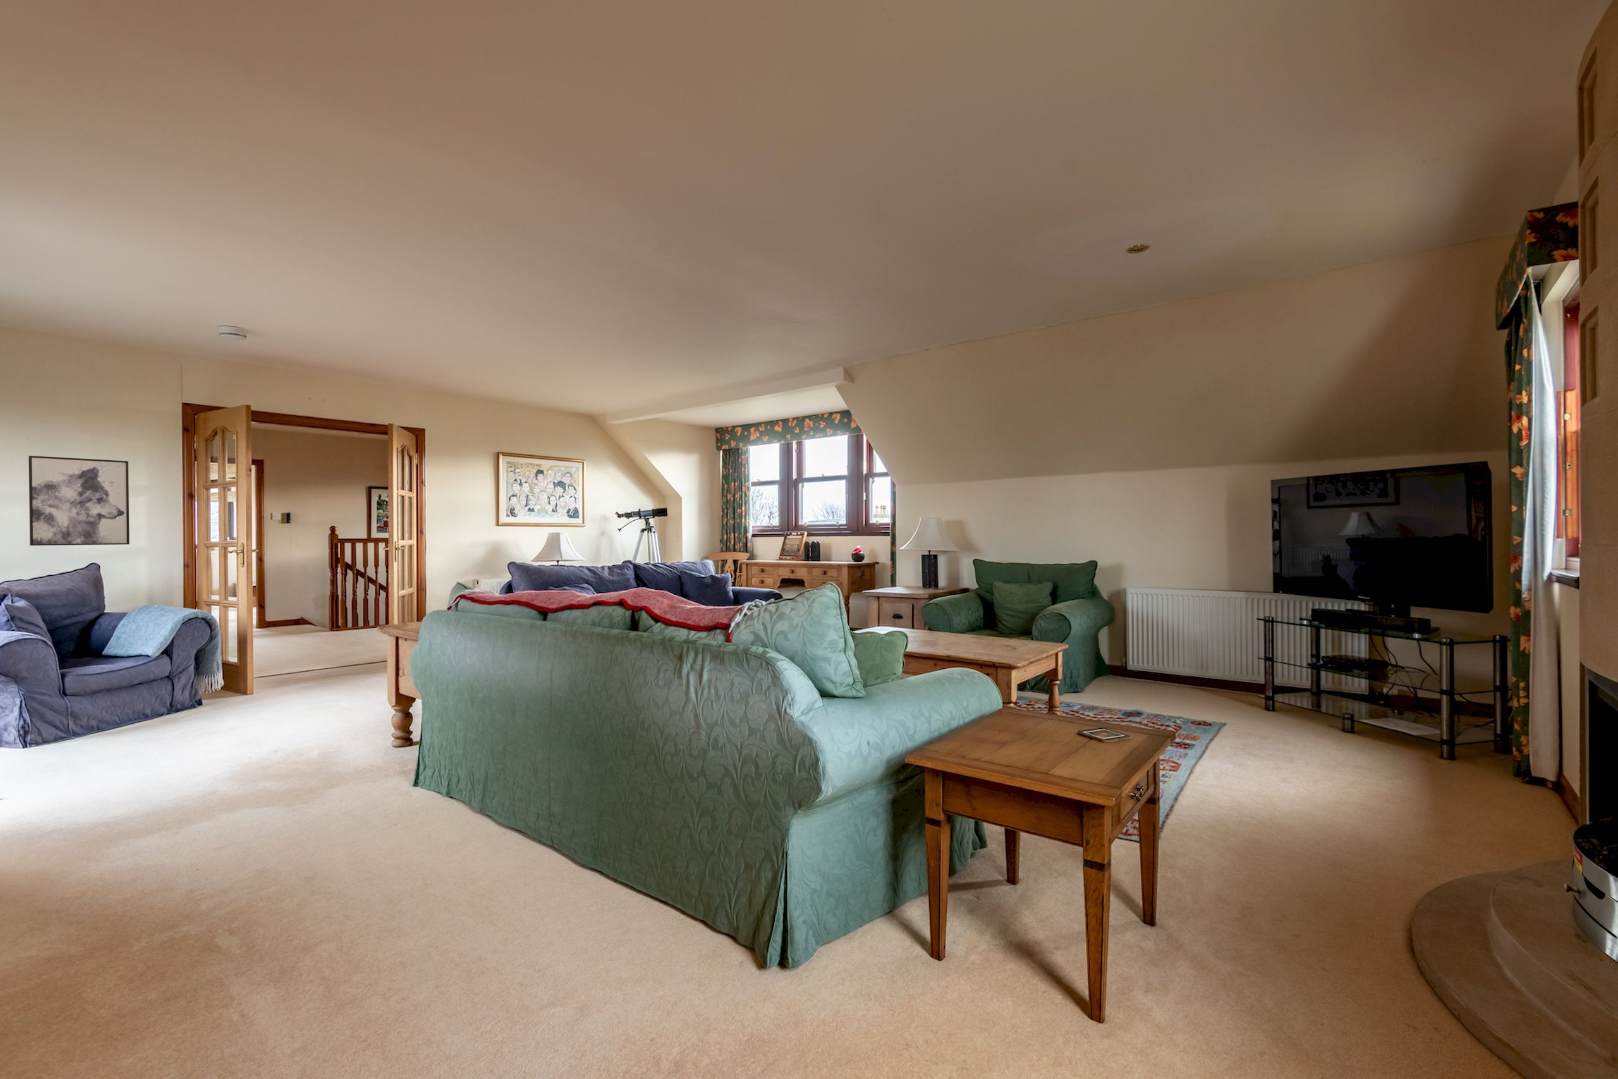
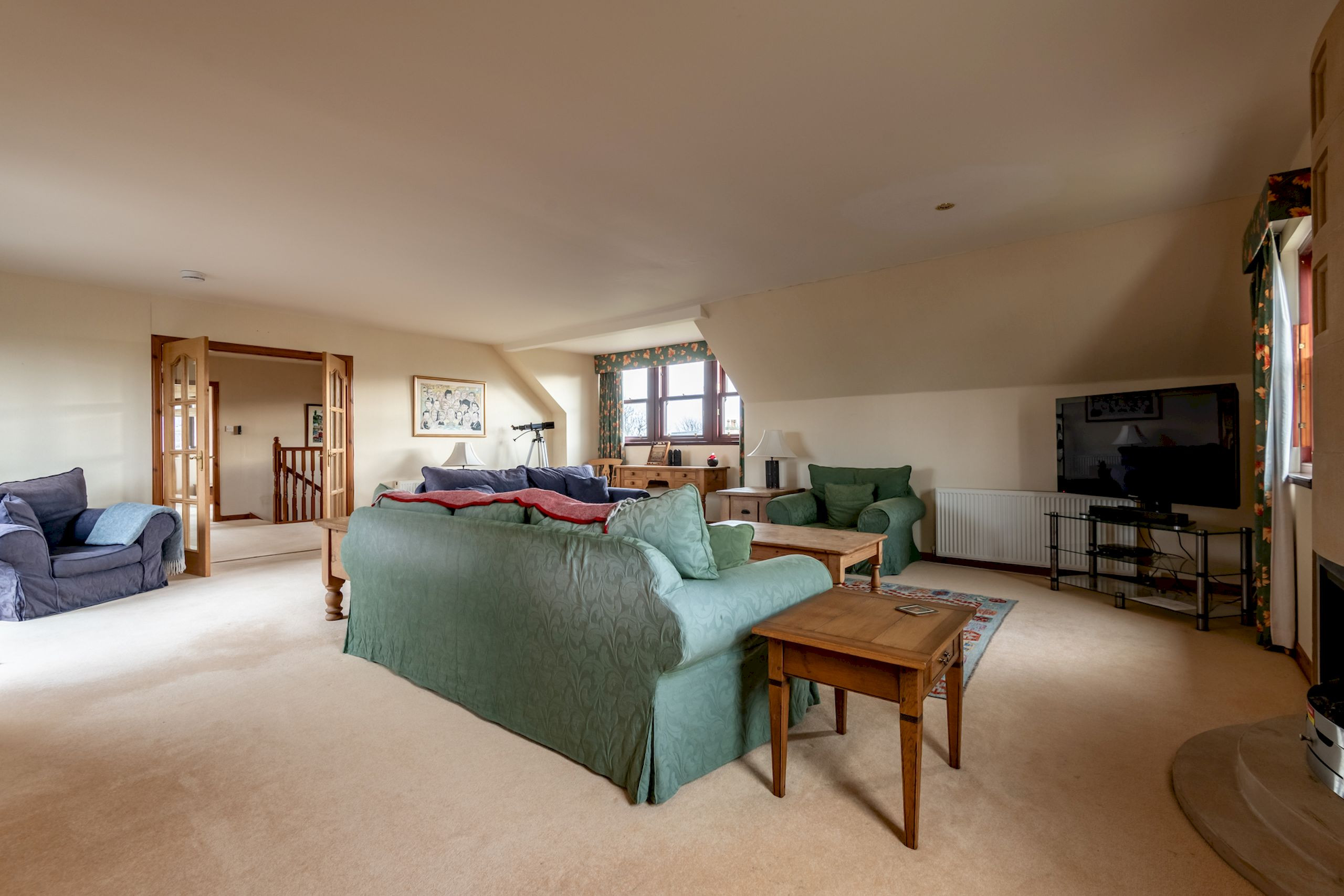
- wall art [28,455,130,547]
